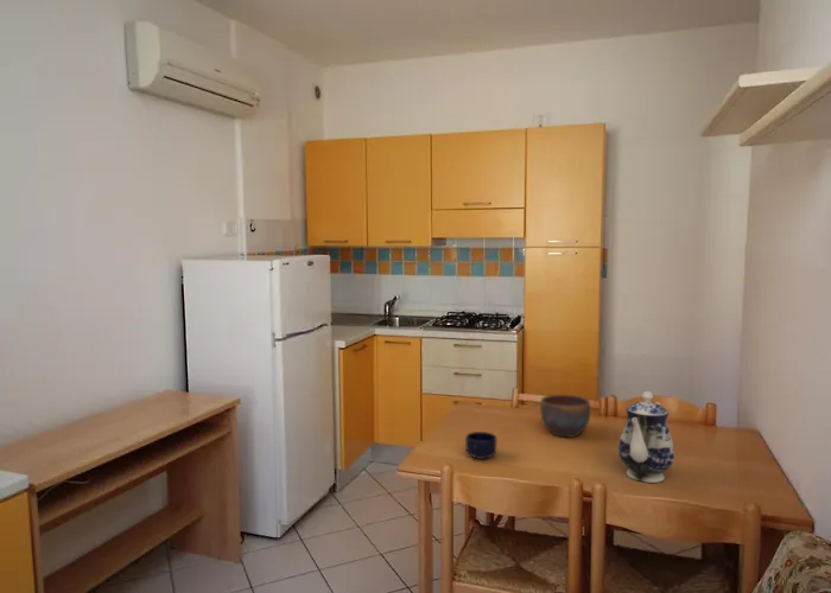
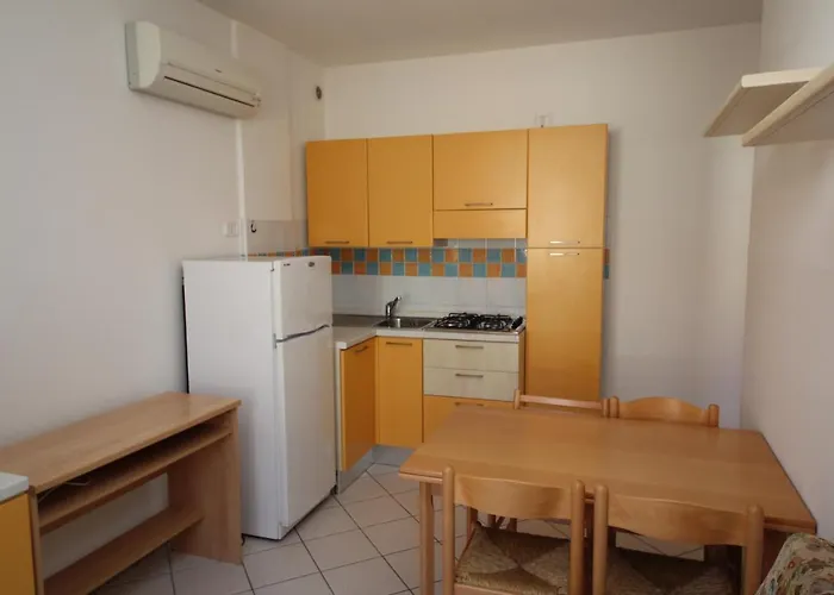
- mug [464,431,497,460]
- teapot [617,390,675,484]
- bowl [539,394,591,439]
